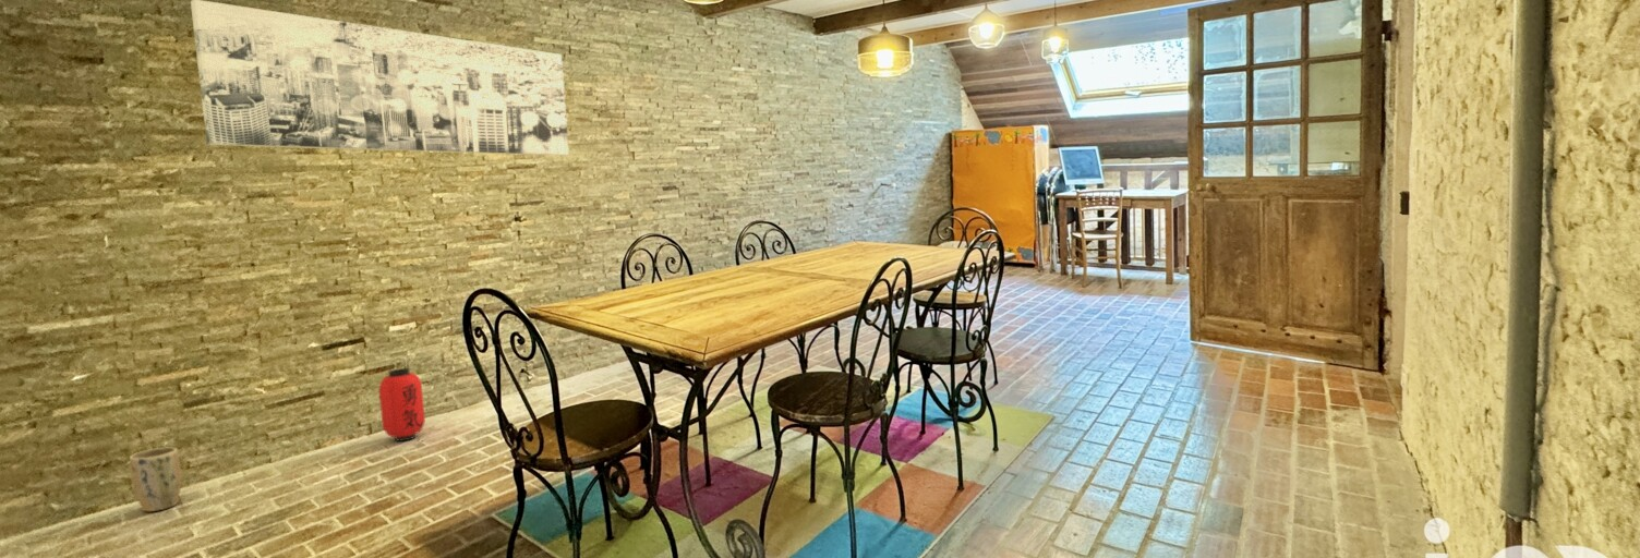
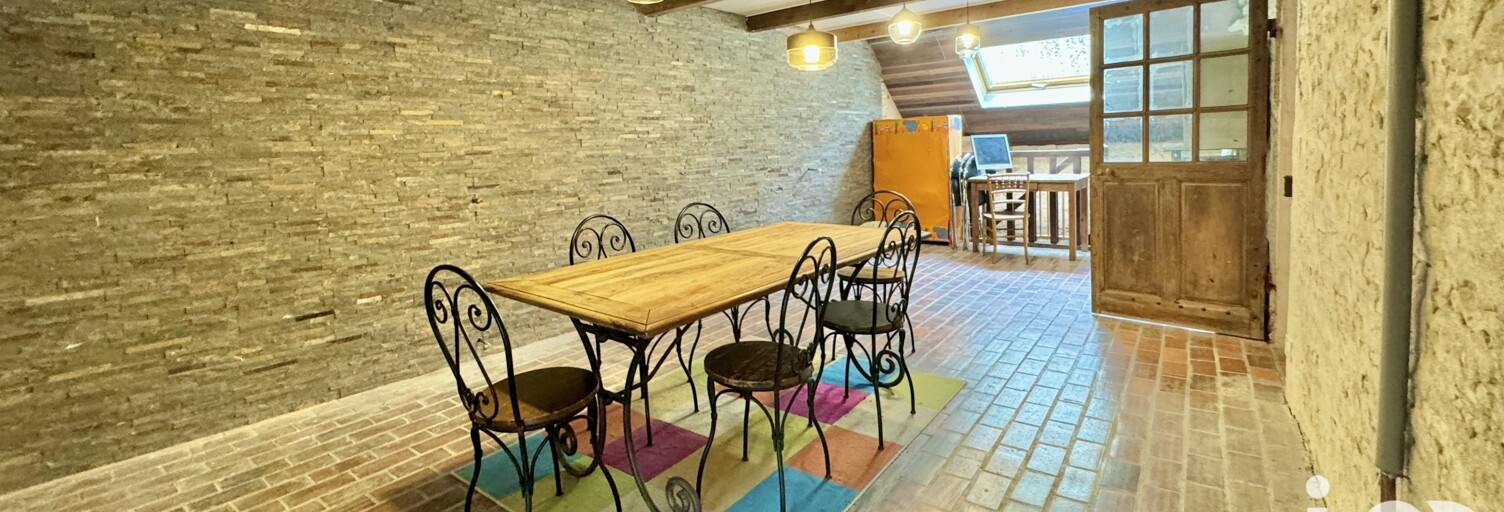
- plant pot [129,447,182,512]
- wall art [190,0,570,157]
- lantern [378,357,426,442]
